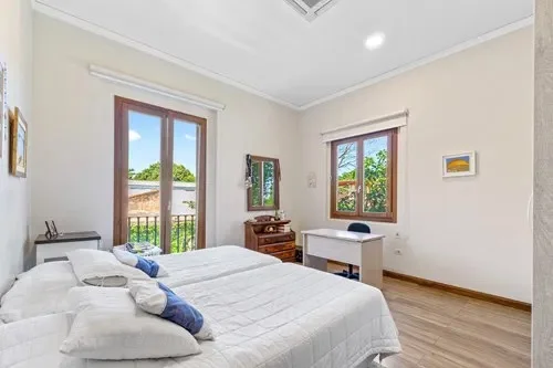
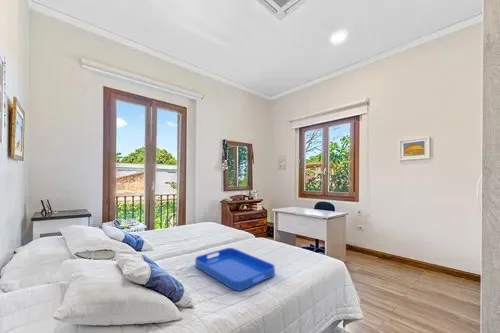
+ serving tray [194,247,276,292]
